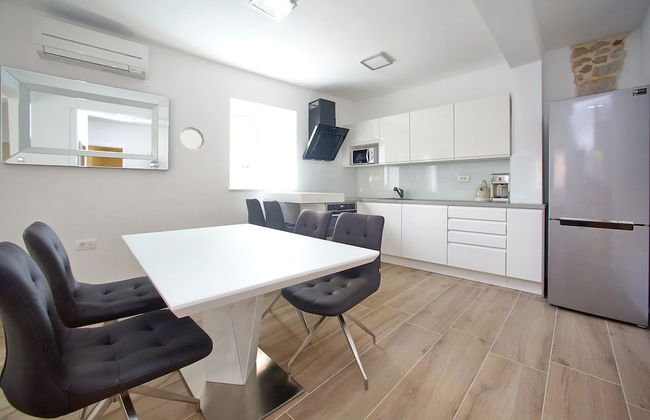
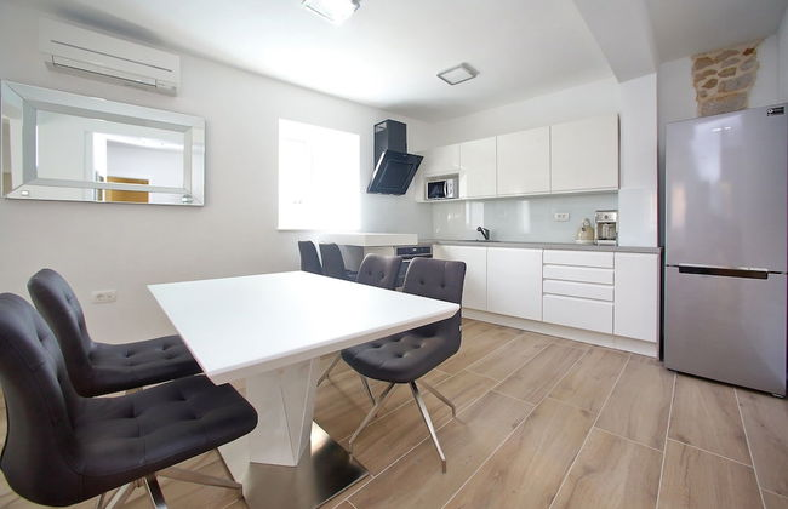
- decorative plate [179,126,205,151]
